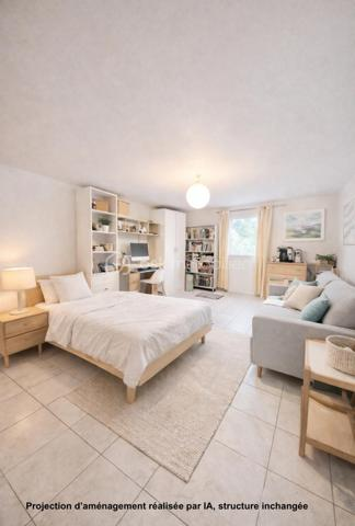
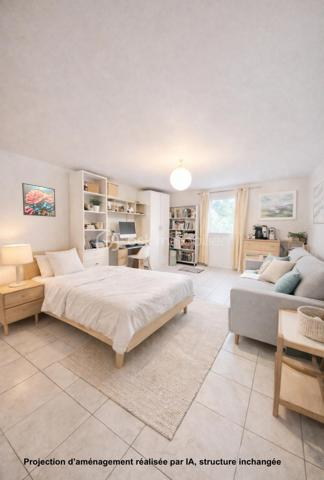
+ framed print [21,182,57,218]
